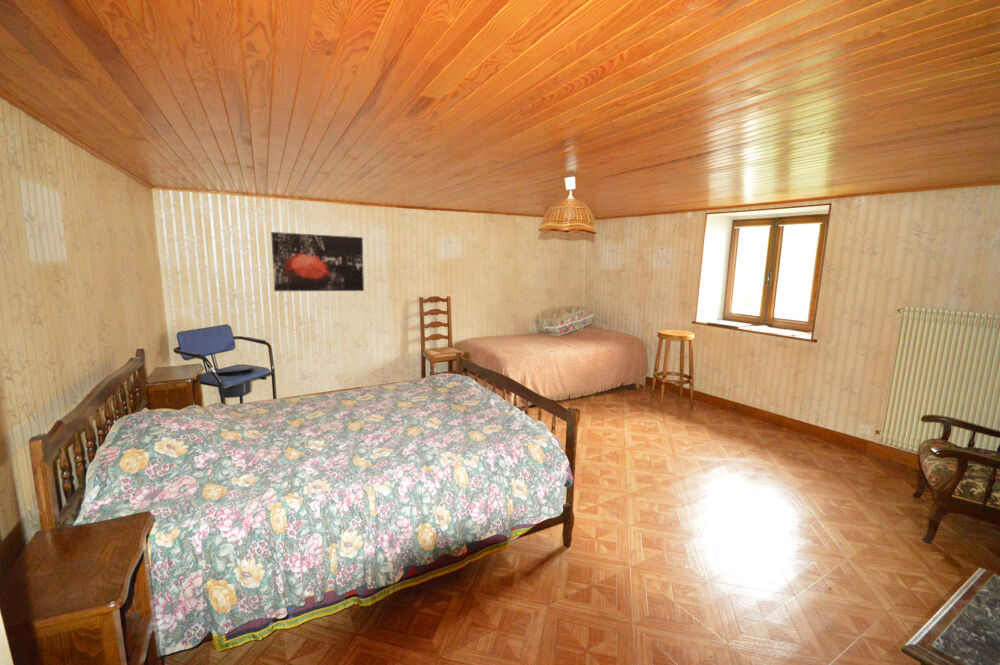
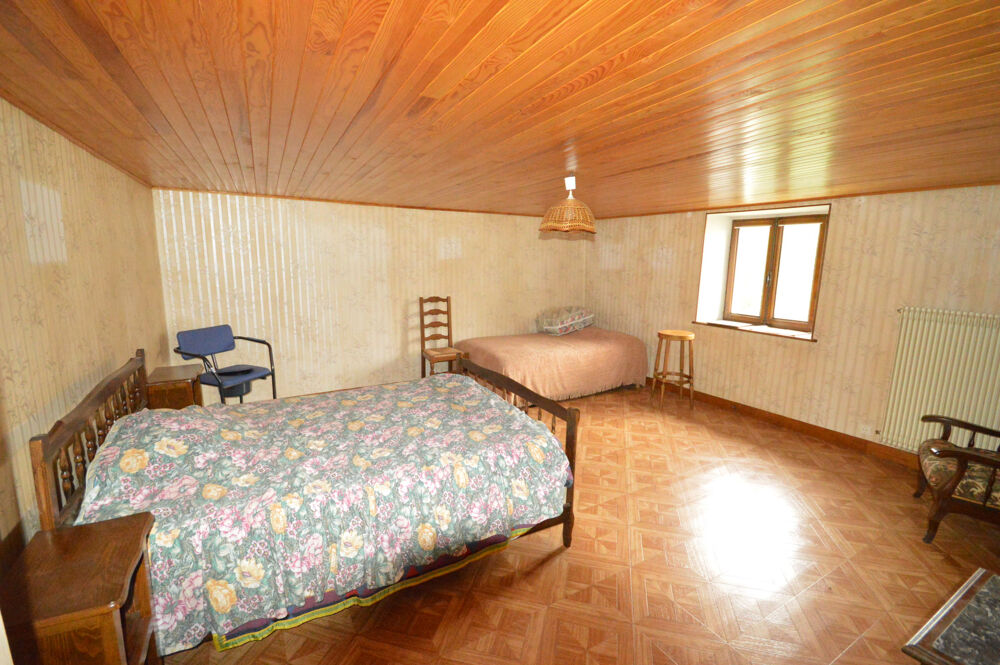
- wall art [270,231,365,292]
